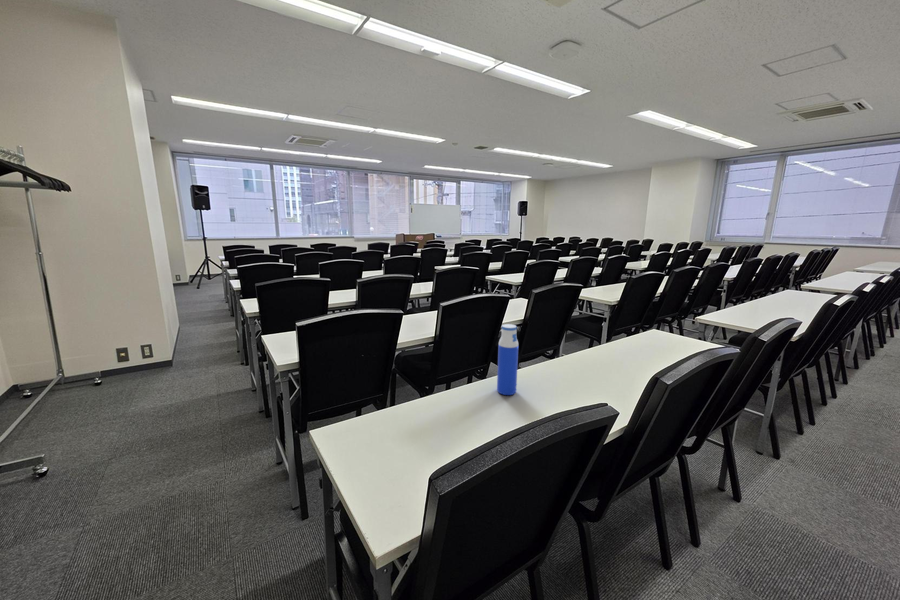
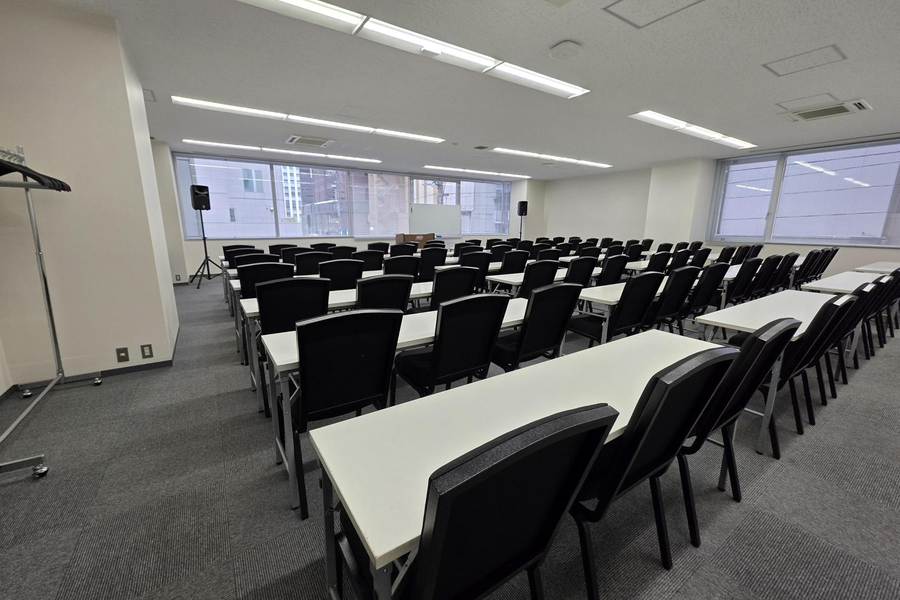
- water bottle [496,323,519,396]
